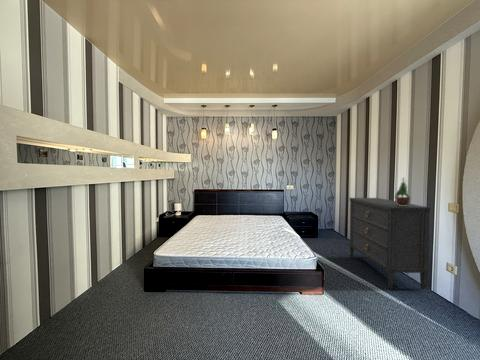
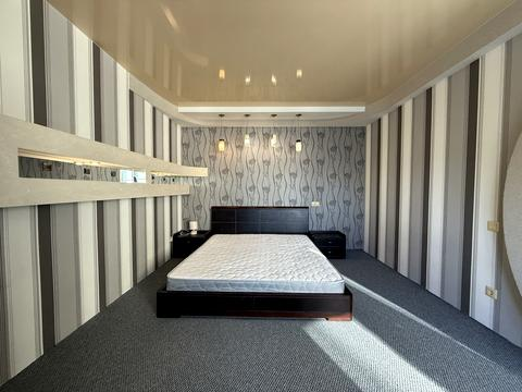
- potted plant [393,177,413,206]
- dresser [348,197,431,290]
